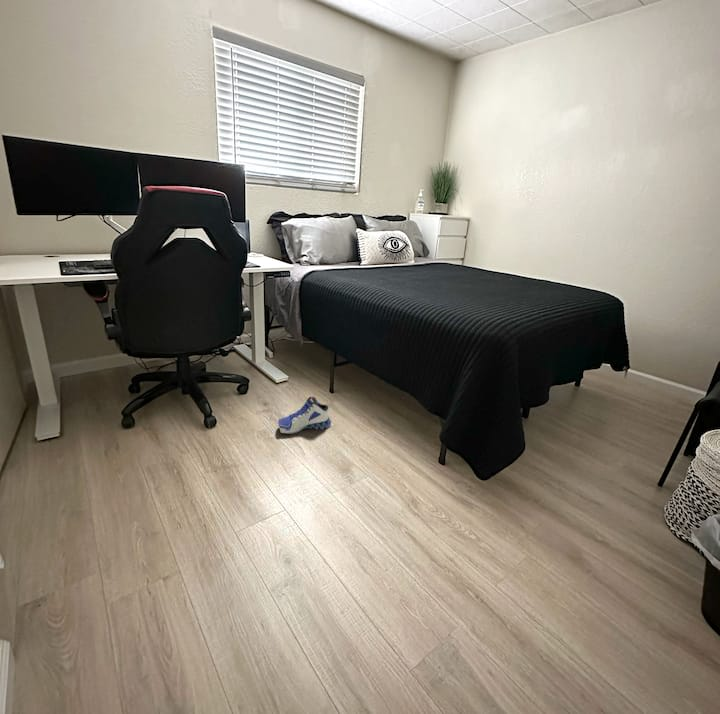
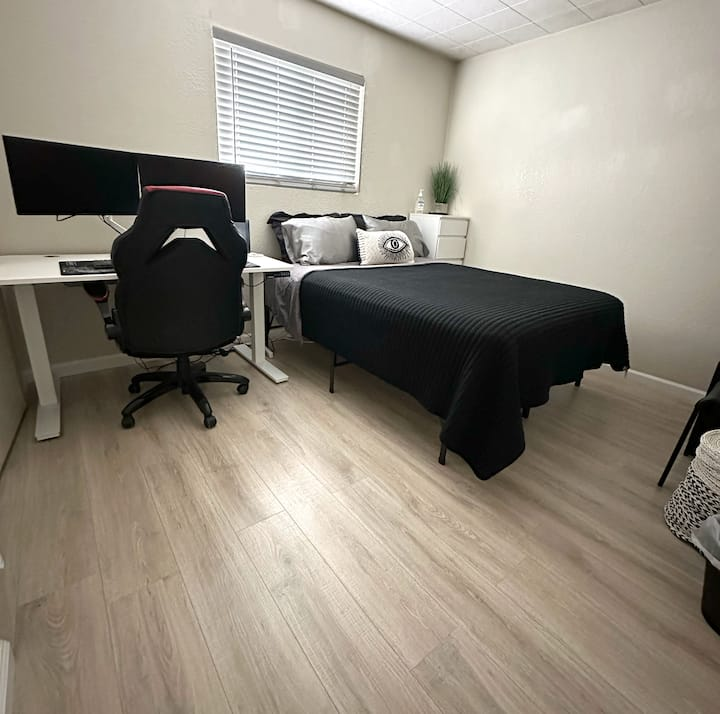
- sneaker [277,396,332,435]
